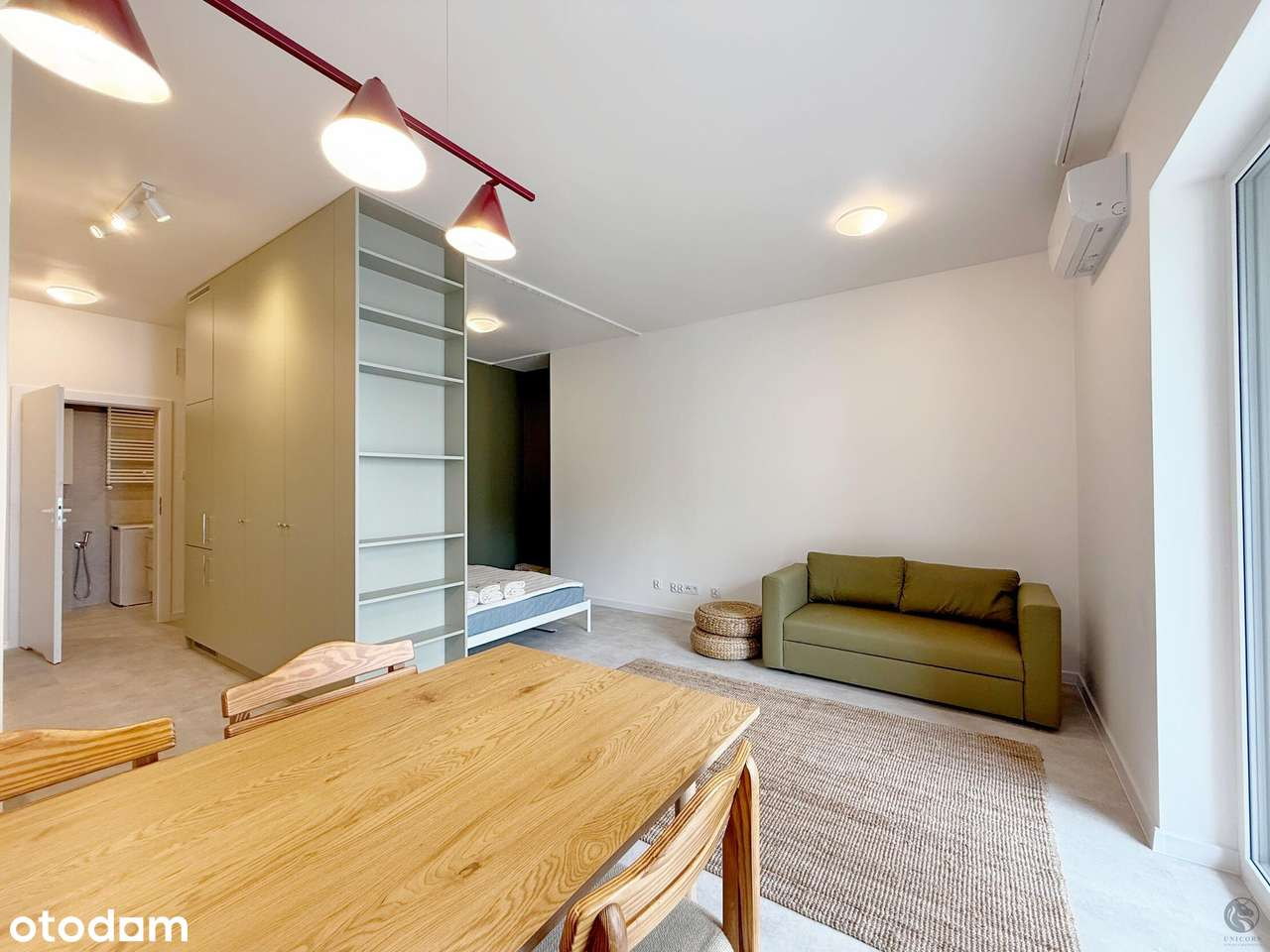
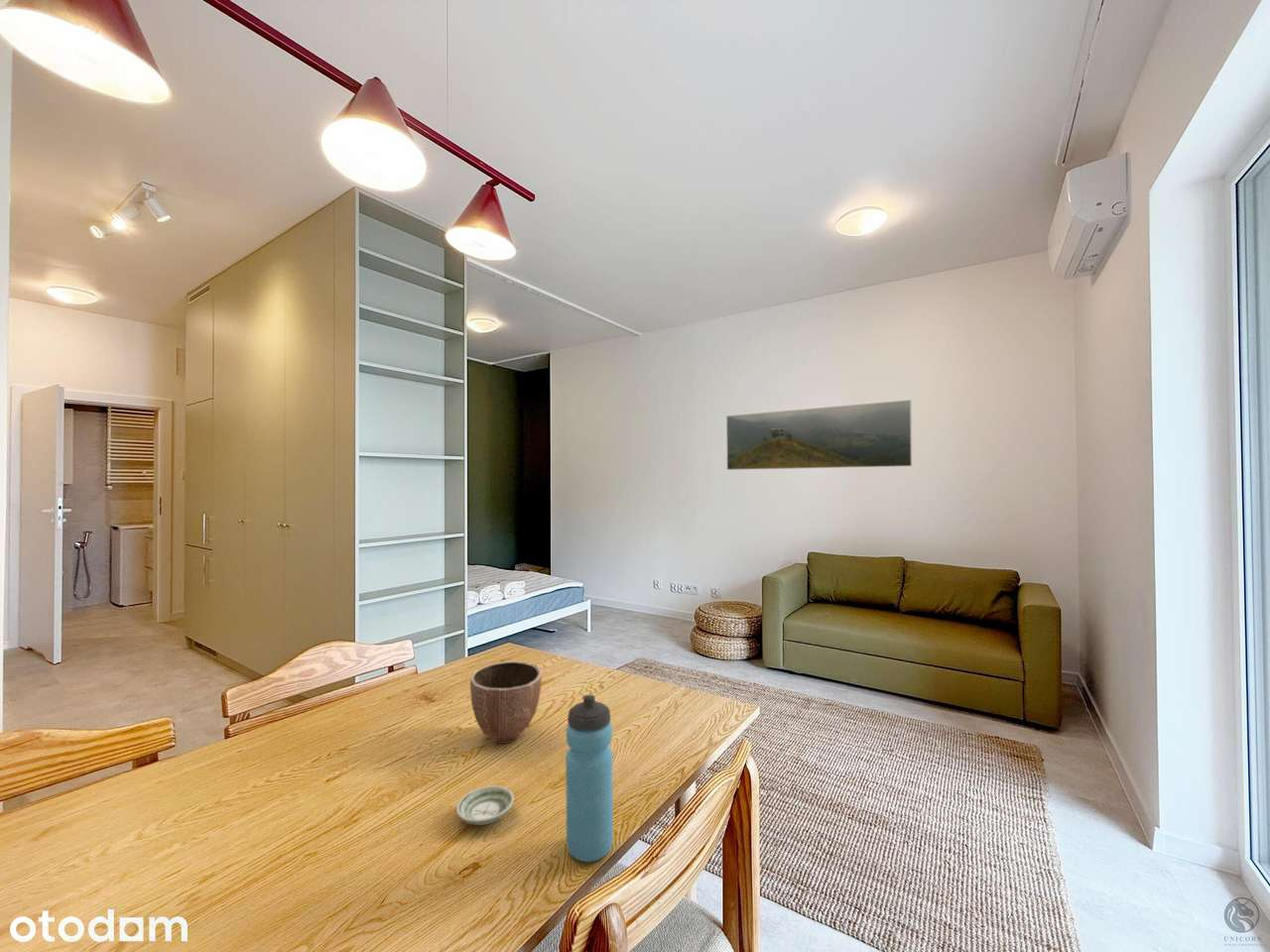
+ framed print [725,399,913,471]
+ water bottle [565,694,614,863]
+ decorative bowl [469,659,543,745]
+ saucer [455,785,515,826]
